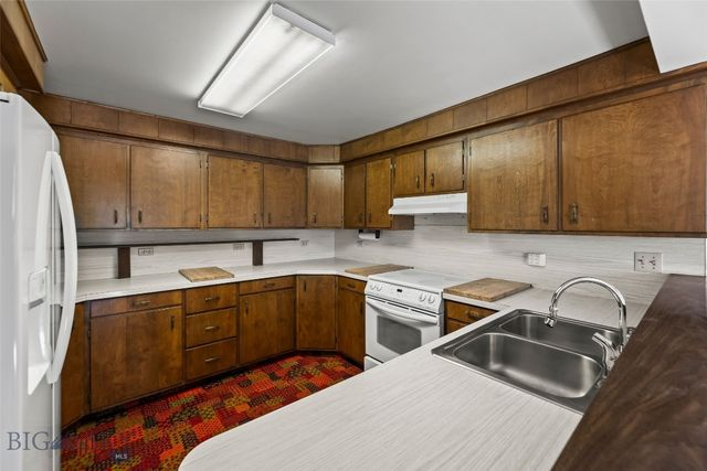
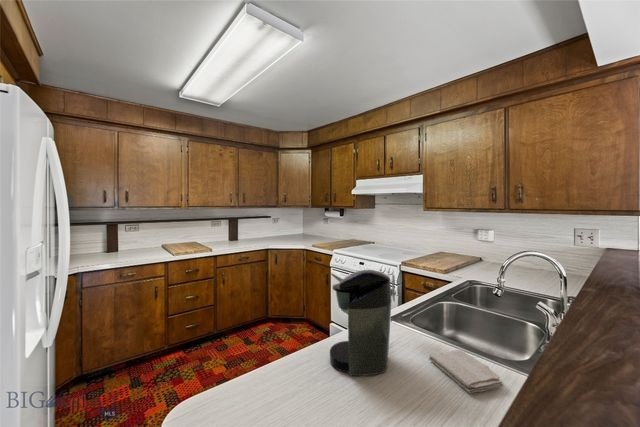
+ coffee maker [329,269,396,377]
+ washcloth [428,349,504,394]
